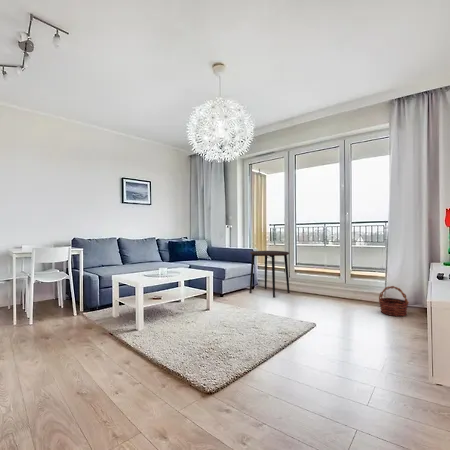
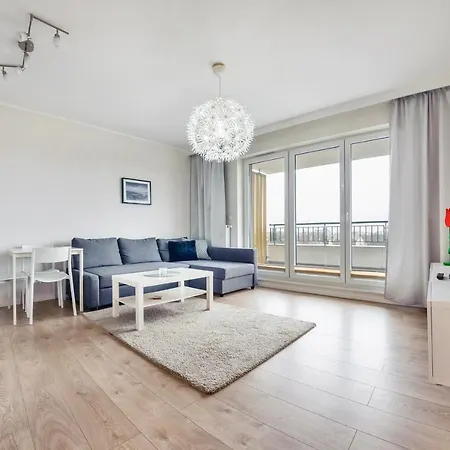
- basket [378,285,410,318]
- side table [248,250,291,299]
